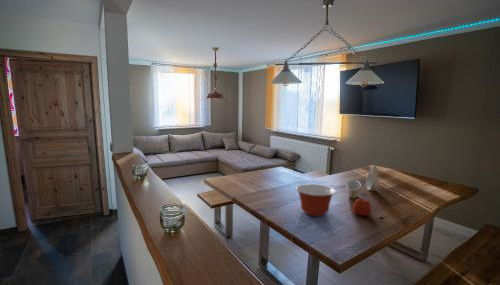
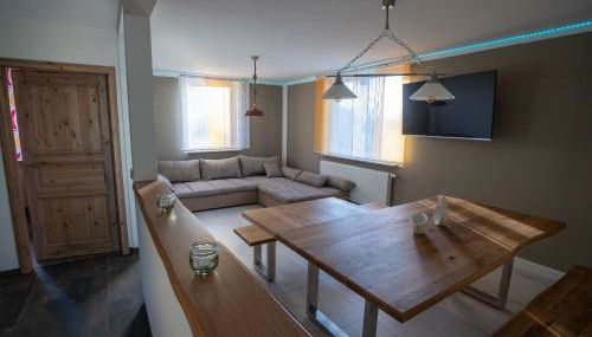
- mixing bowl [295,183,336,217]
- apple [352,197,372,217]
